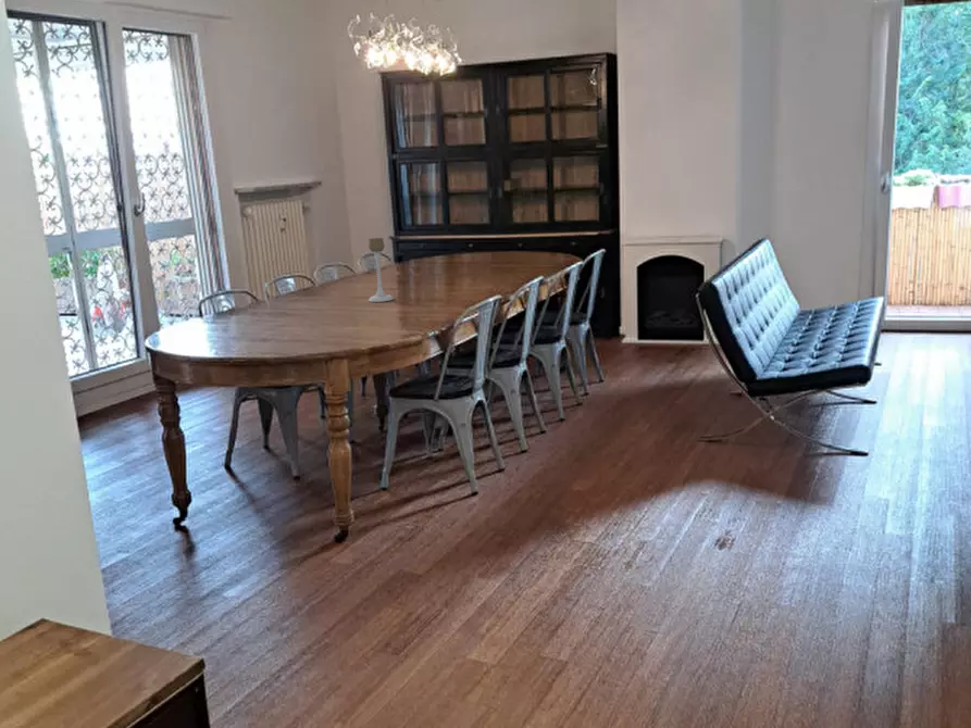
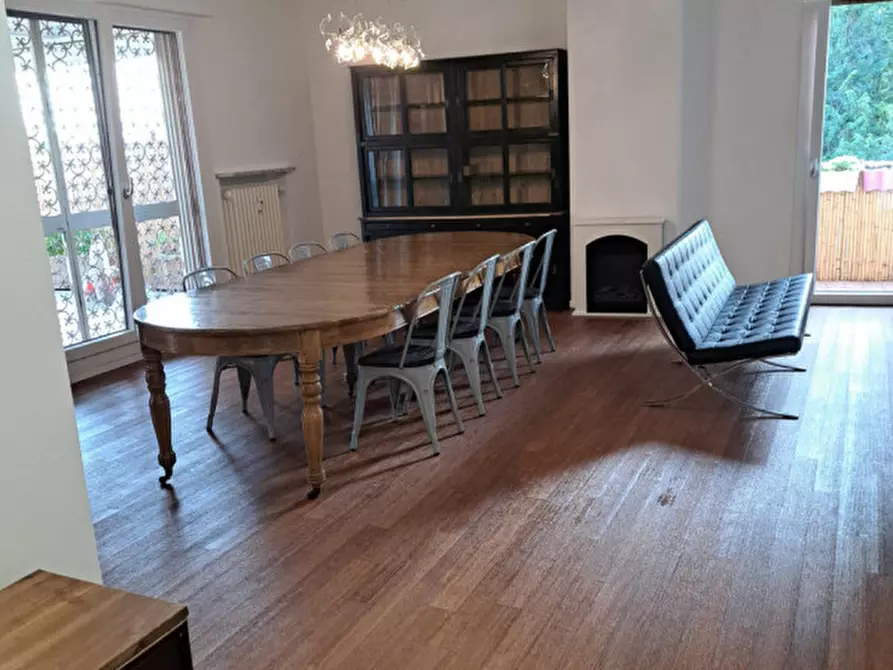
- candle holder [368,237,395,303]
